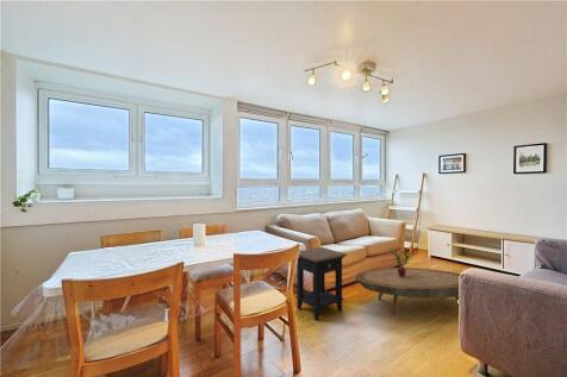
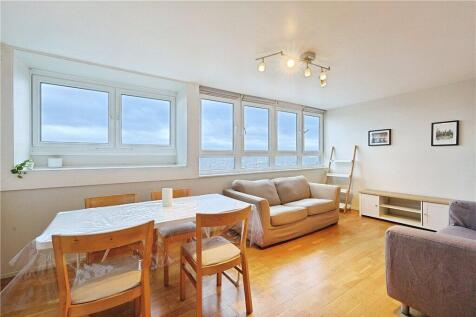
- coffee table [355,266,461,315]
- potted plant [388,246,417,277]
- side table [294,246,349,321]
